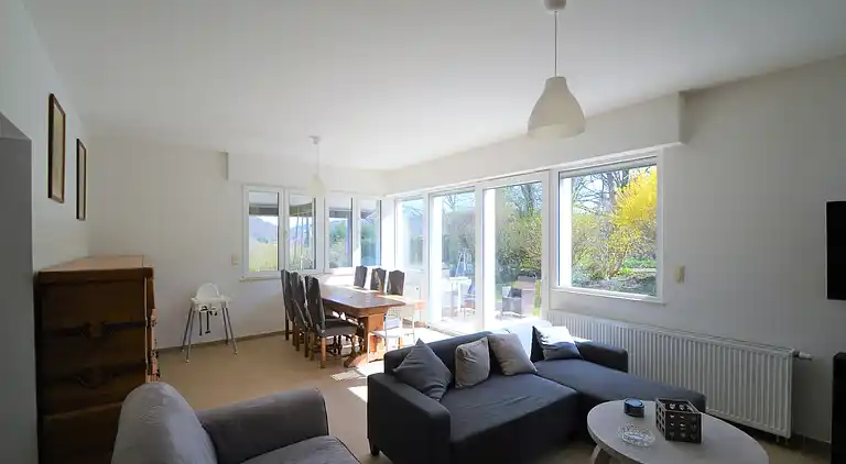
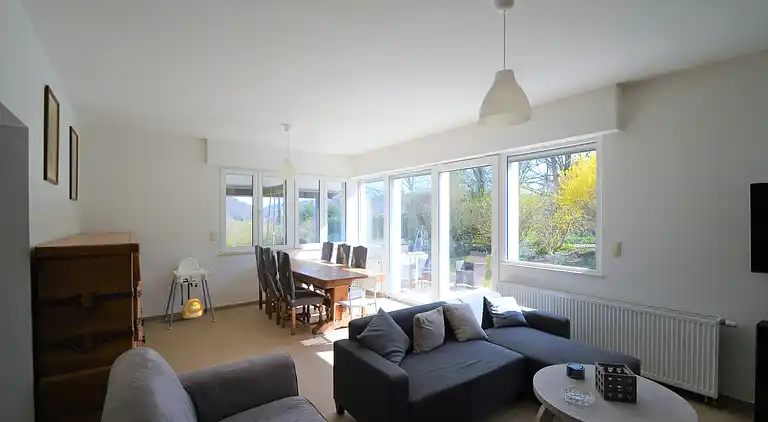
+ backpack [181,295,204,319]
